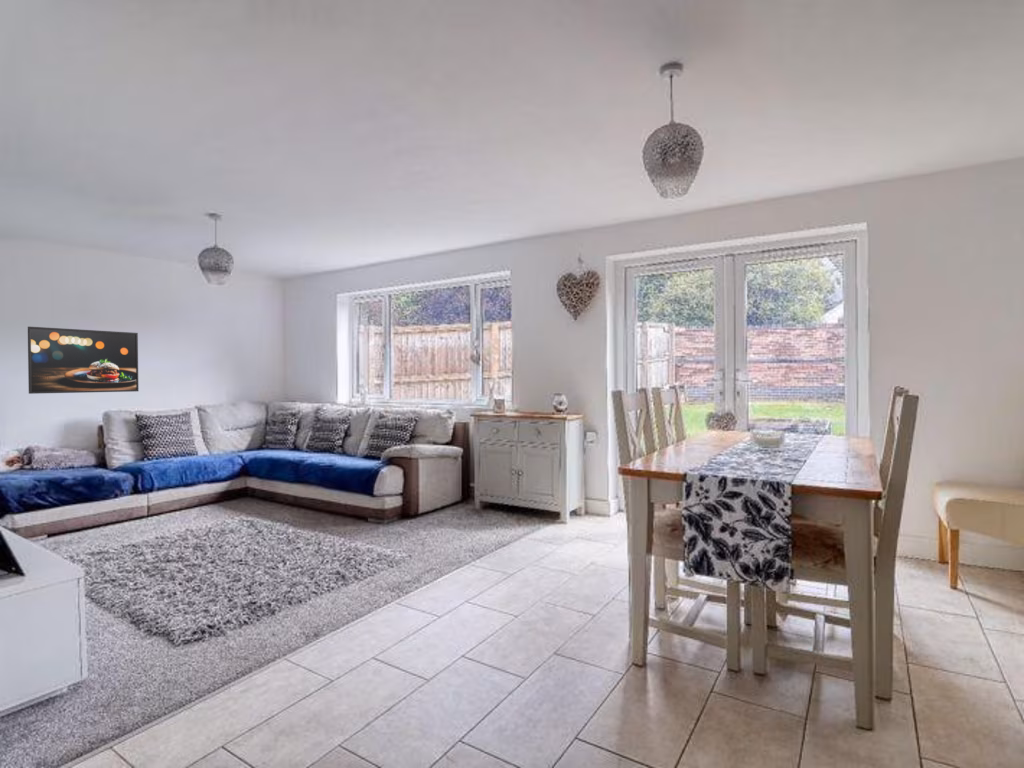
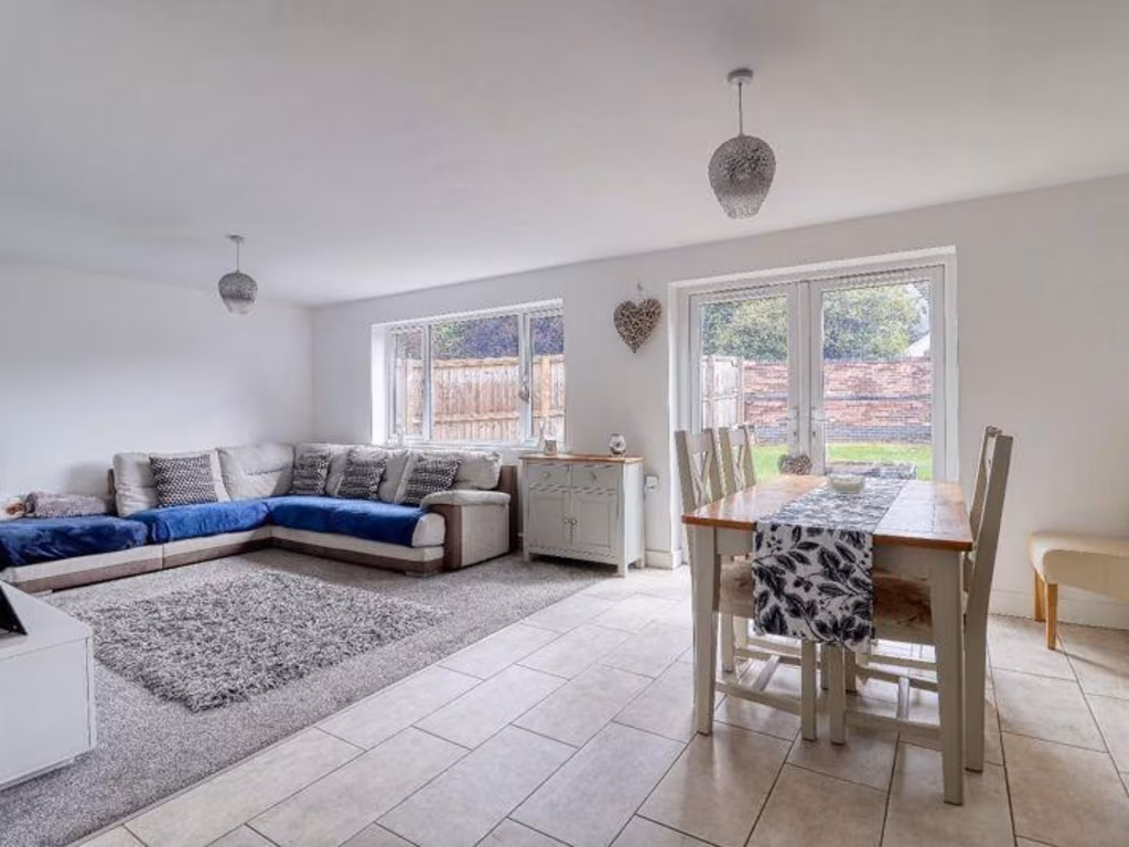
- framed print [27,326,140,395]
